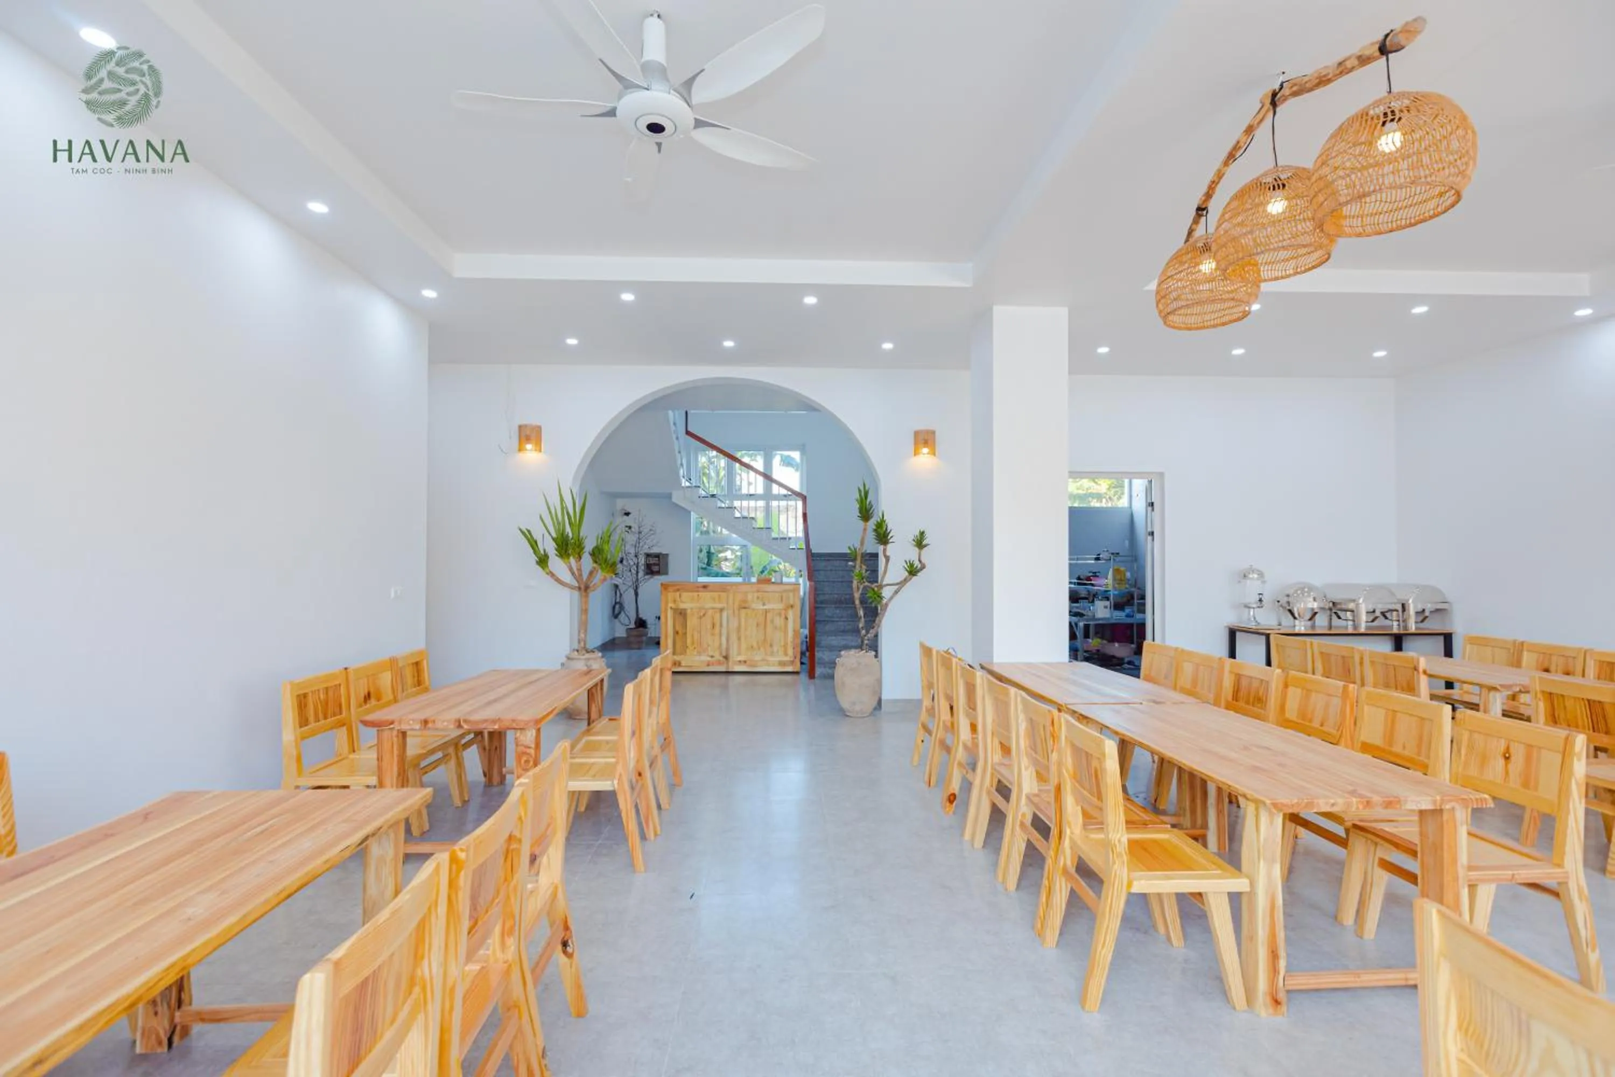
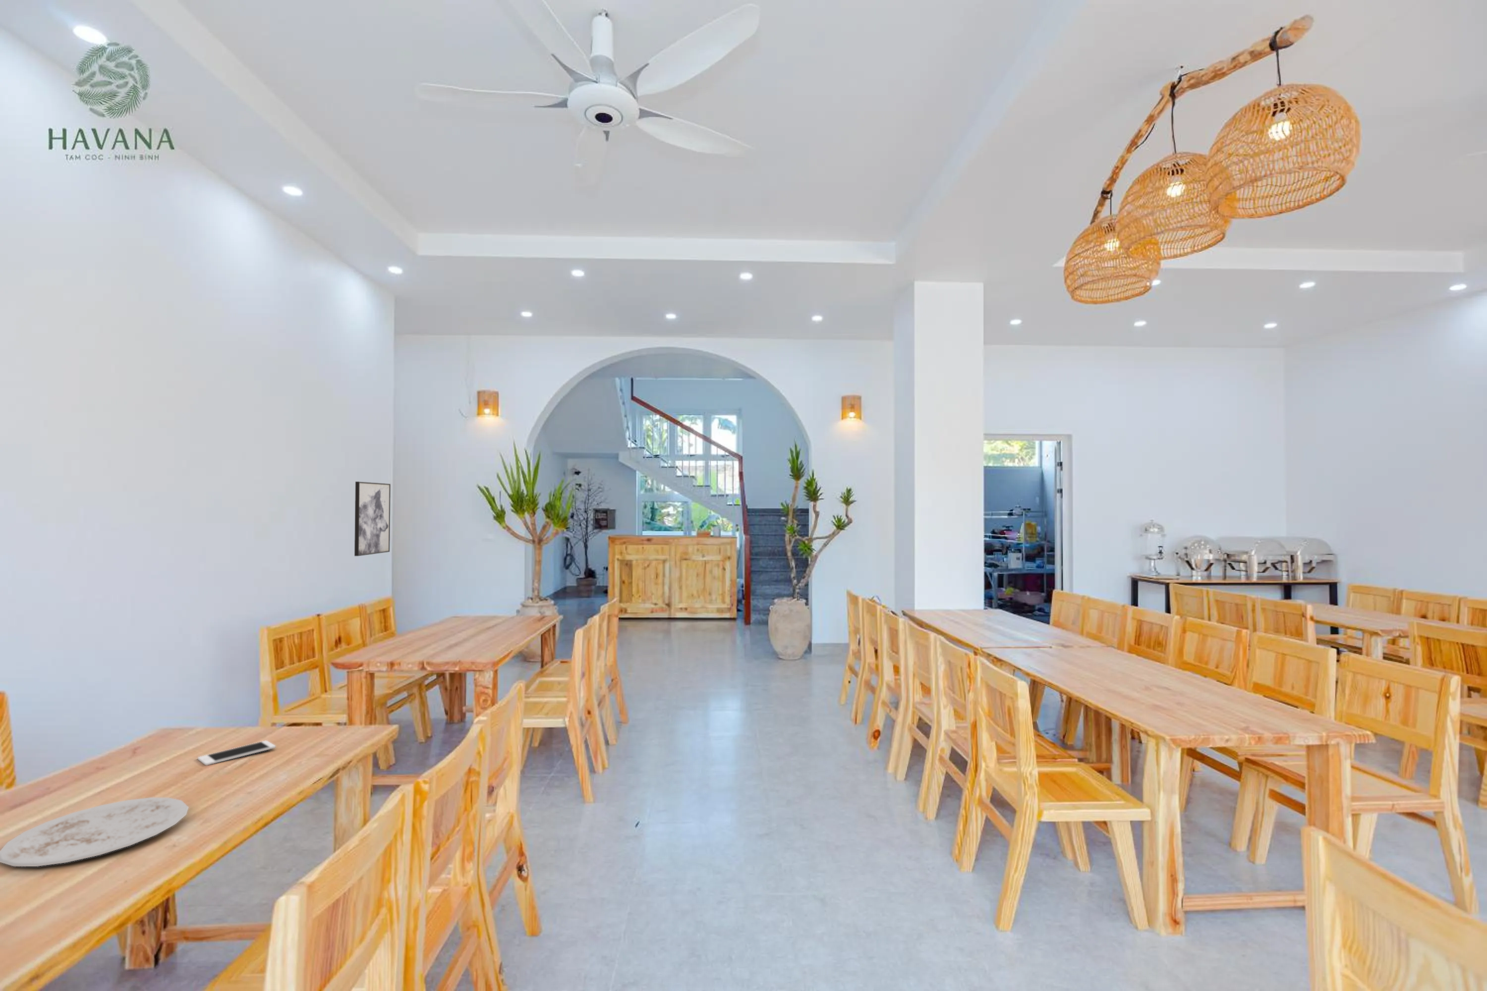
+ plate [0,796,189,867]
+ cell phone [197,740,277,766]
+ wall art [354,481,391,556]
